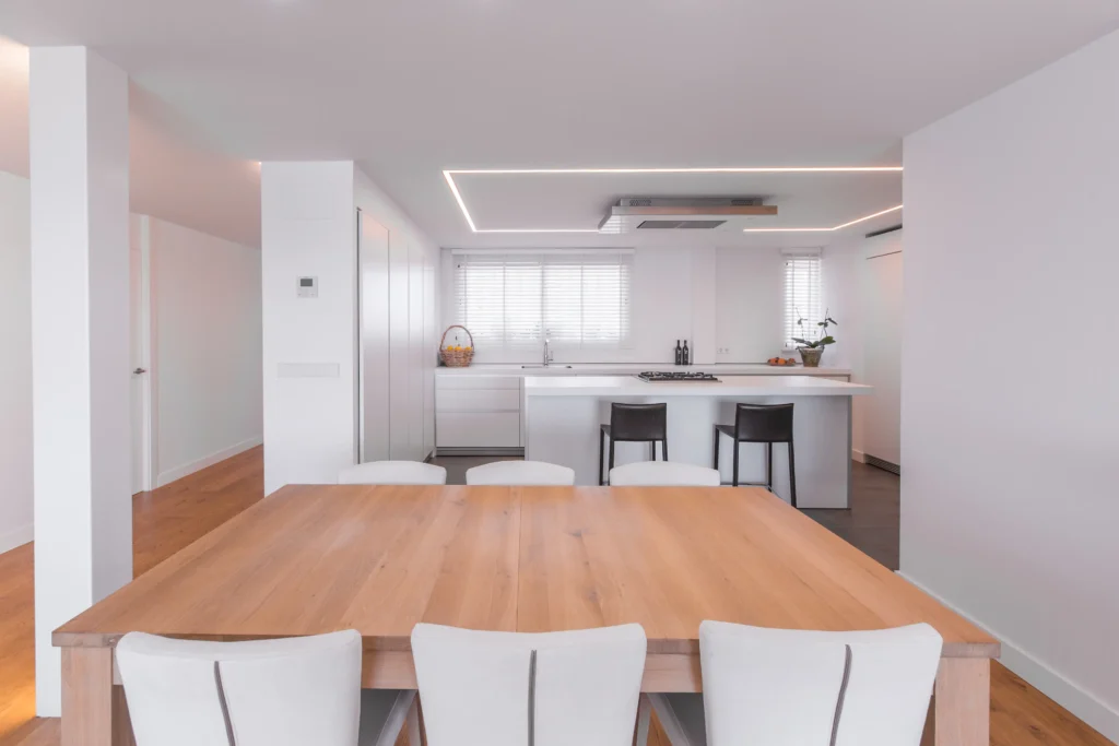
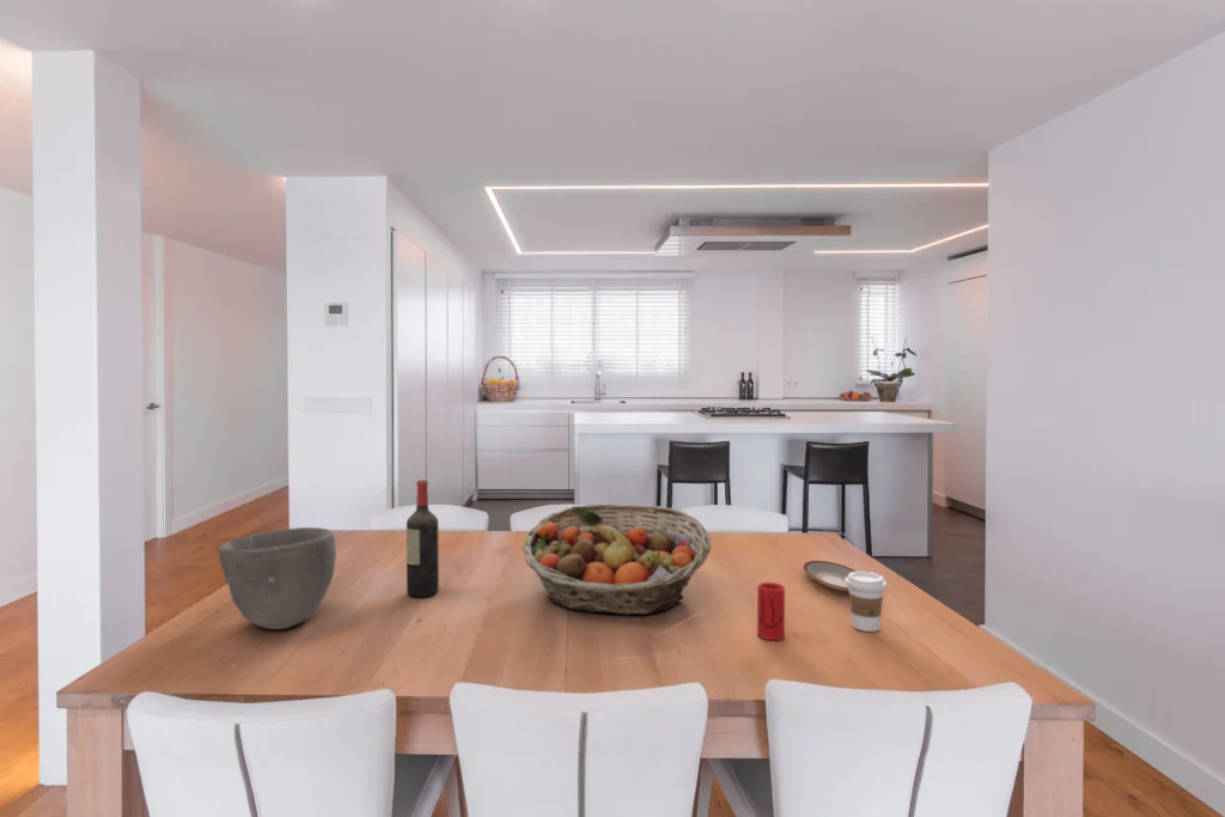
+ bowl [218,526,337,630]
+ coffee cup [846,571,888,633]
+ wine bottle [406,478,440,598]
+ plate [803,560,858,592]
+ cup [756,581,786,641]
+ fruit basket [520,504,712,616]
